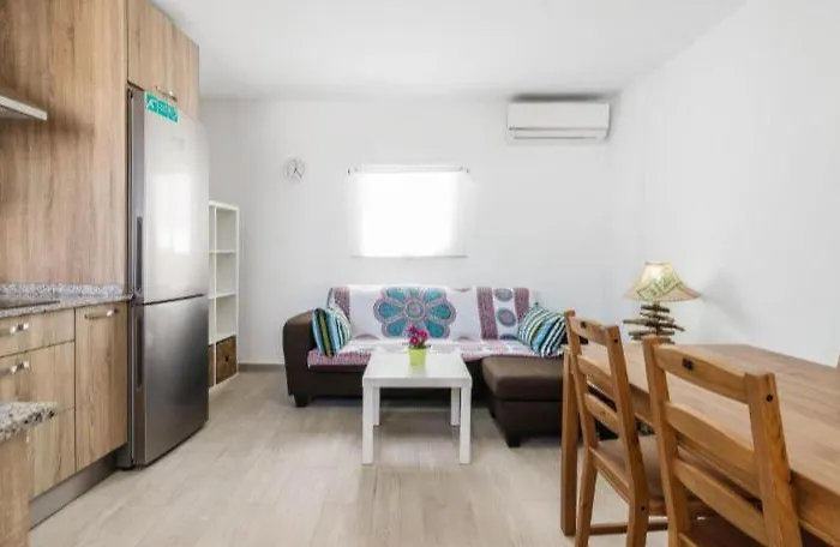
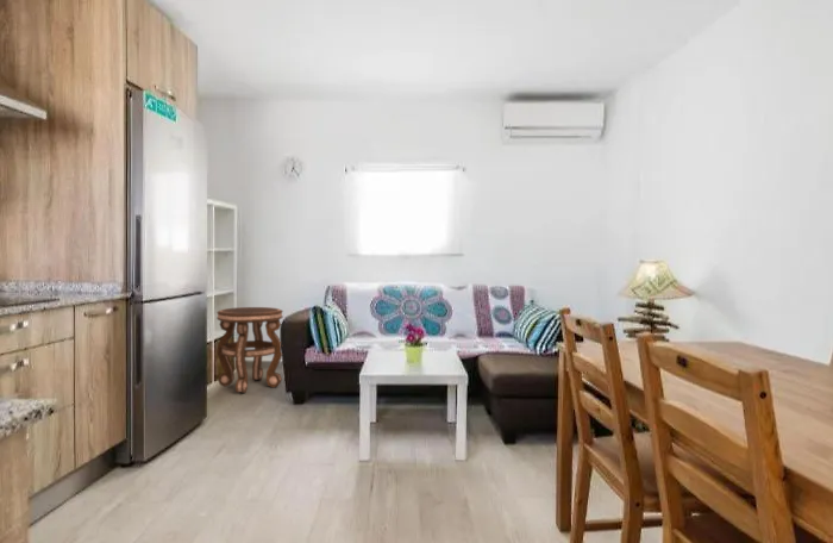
+ side table [215,306,284,394]
